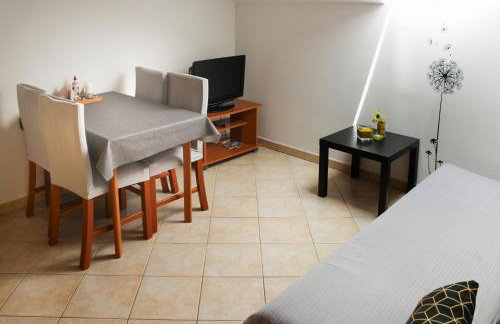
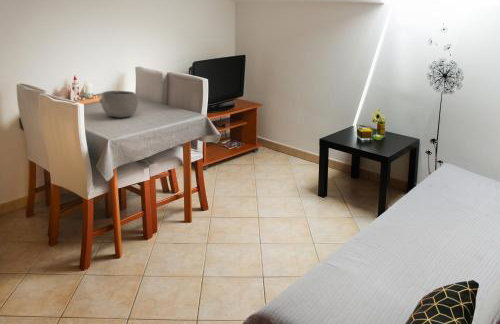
+ bowl [98,90,139,119]
